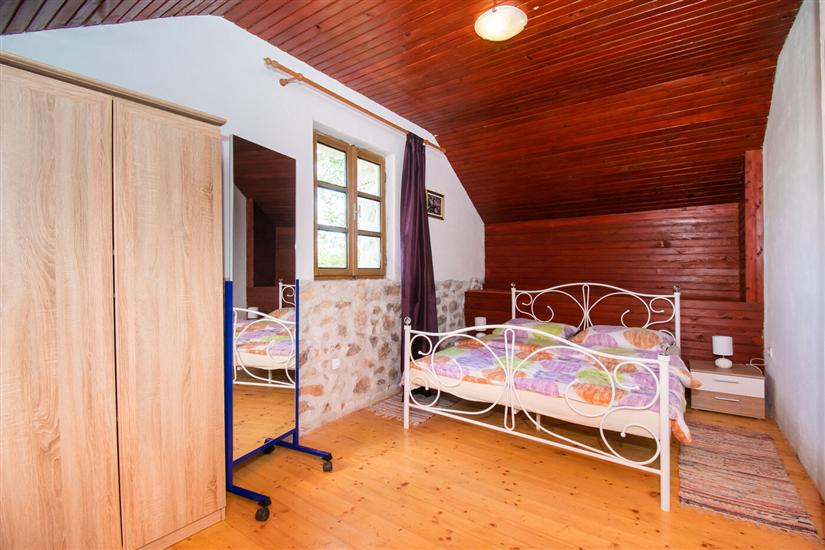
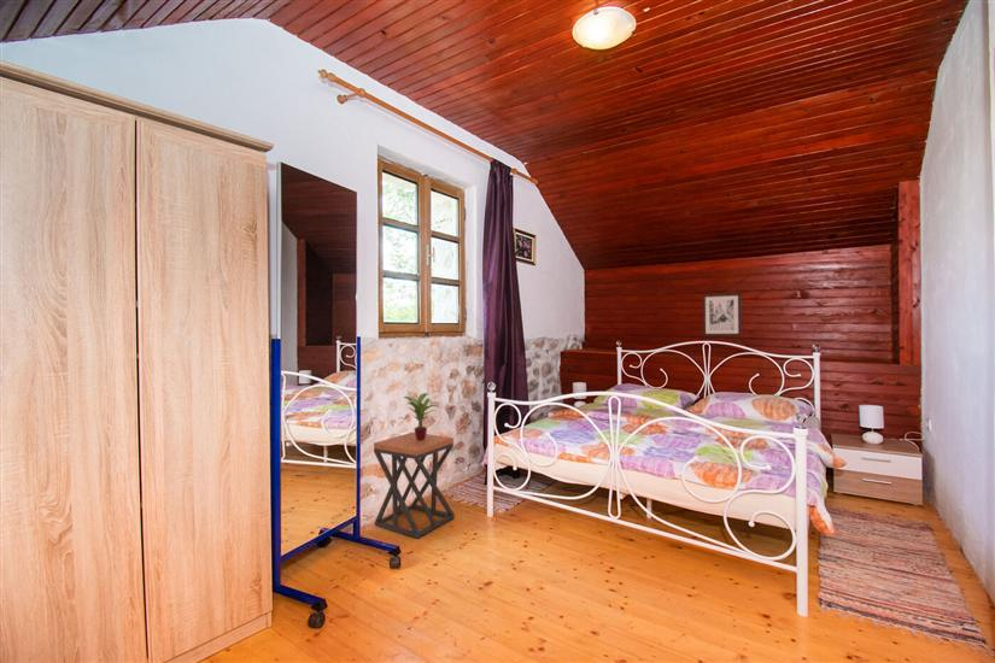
+ wall art [702,292,743,338]
+ stool [373,432,456,539]
+ potted plant [402,392,439,441]
